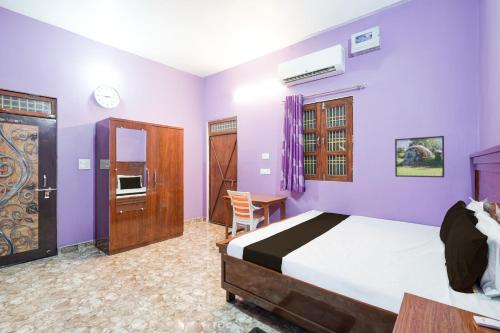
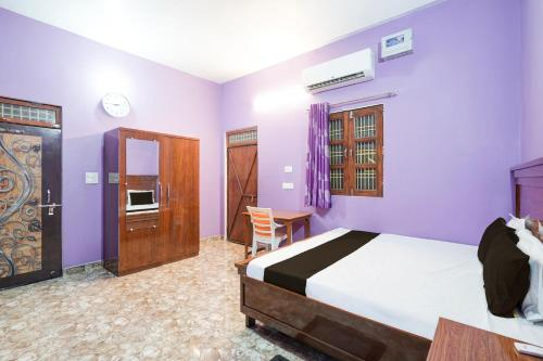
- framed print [394,135,445,178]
